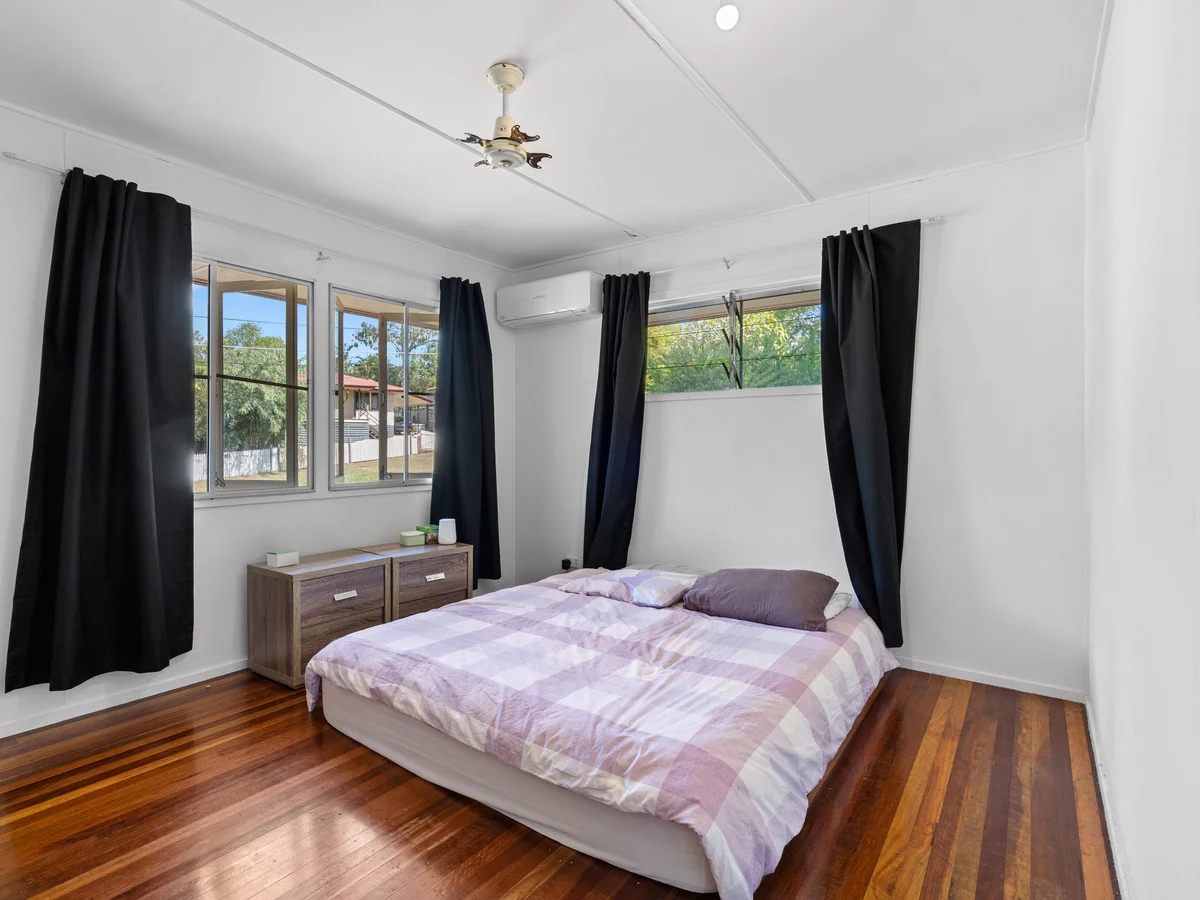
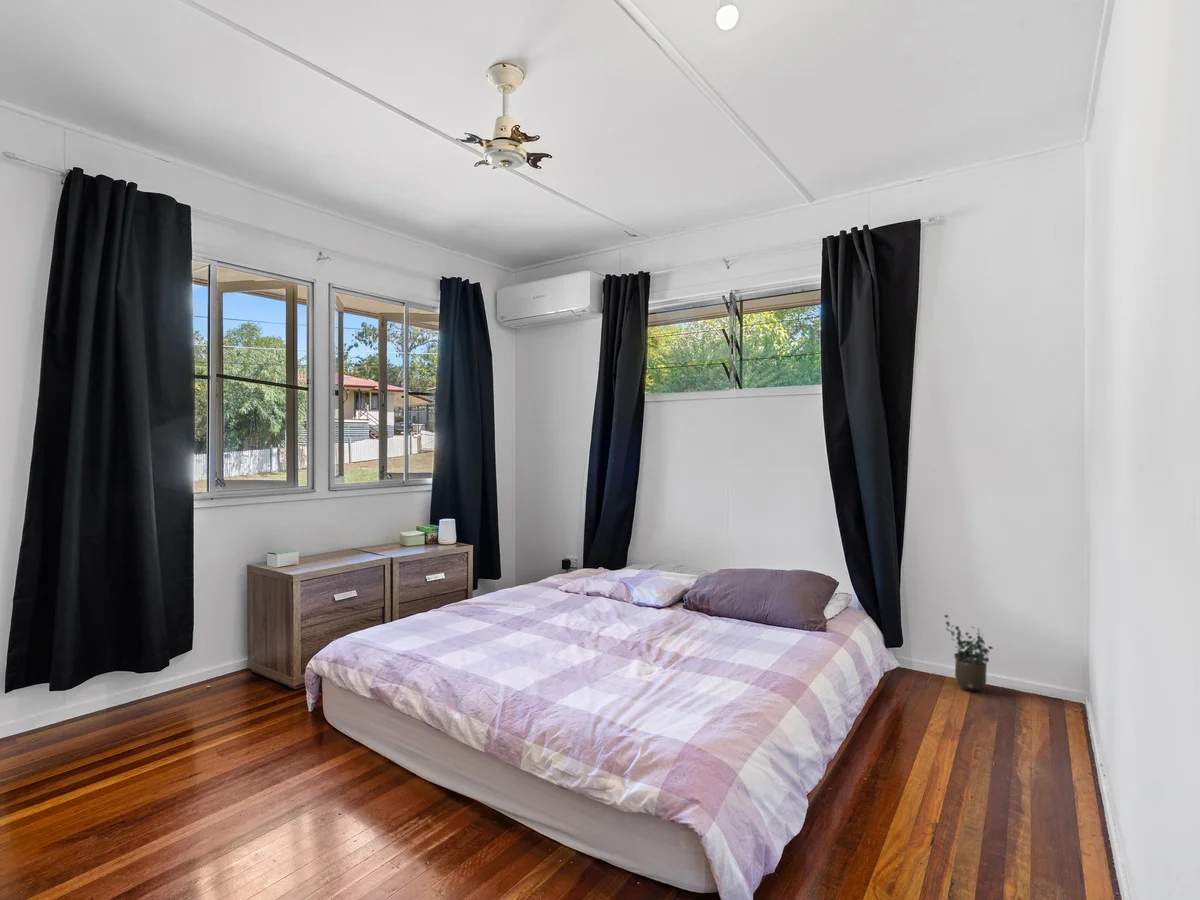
+ potted plant [943,614,994,692]
